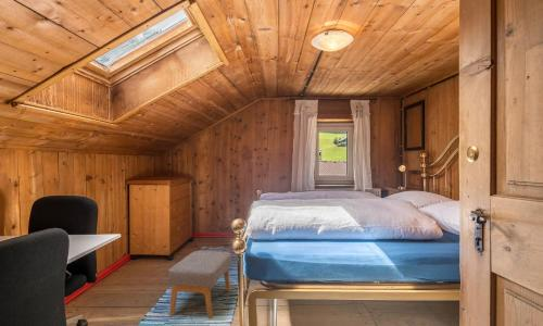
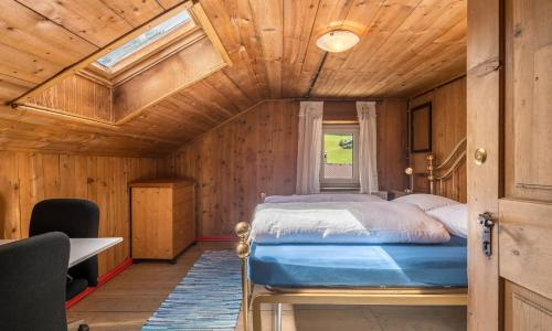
- footstool [167,250,232,319]
